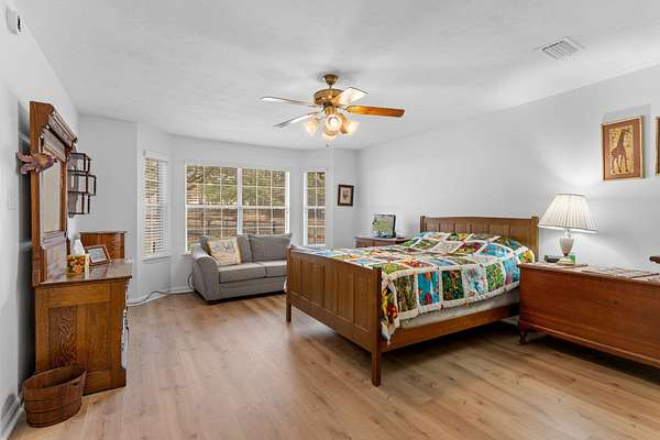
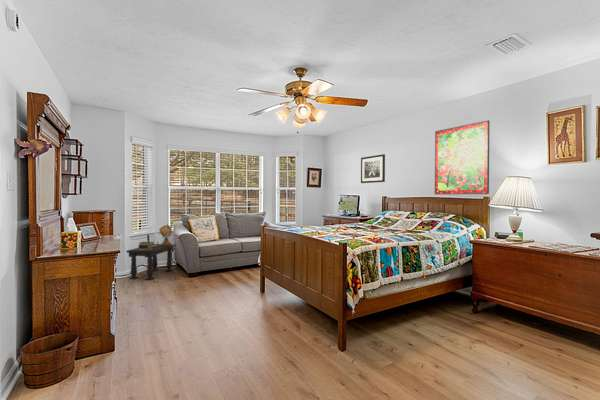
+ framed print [434,119,490,195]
+ wall art [360,153,386,184]
+ side table [125,223,177,281]
